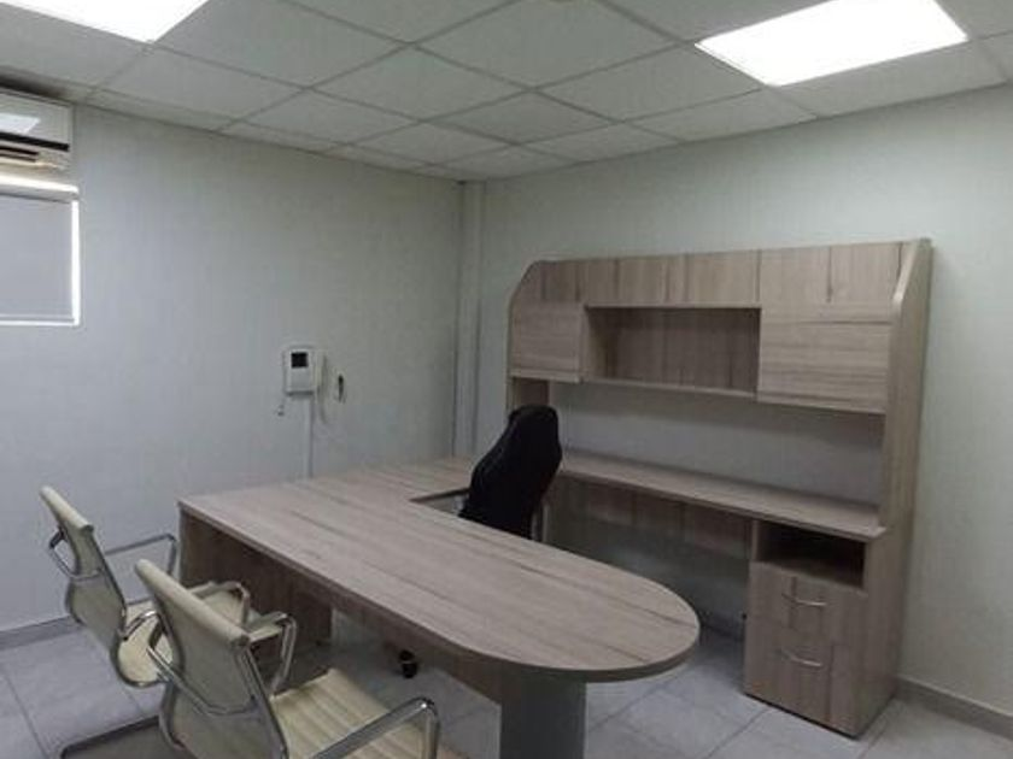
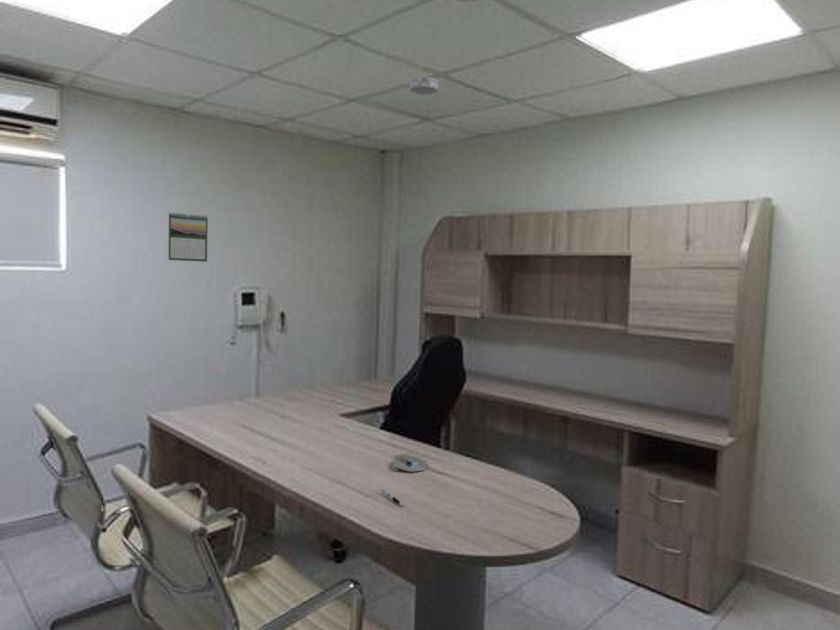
+ smoke detector [409,75,439,96]
+ calendar [167,211,209,263]
+ pen [379,487,404,507]
+ pencil case [391,453,428,473]
